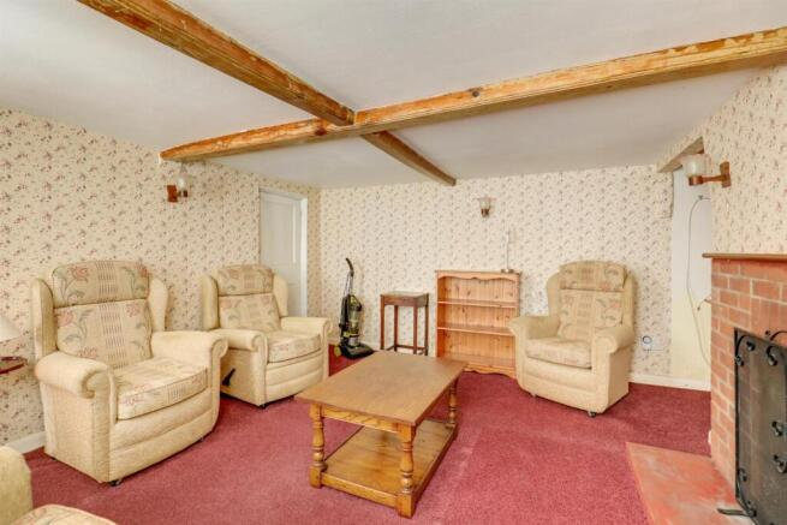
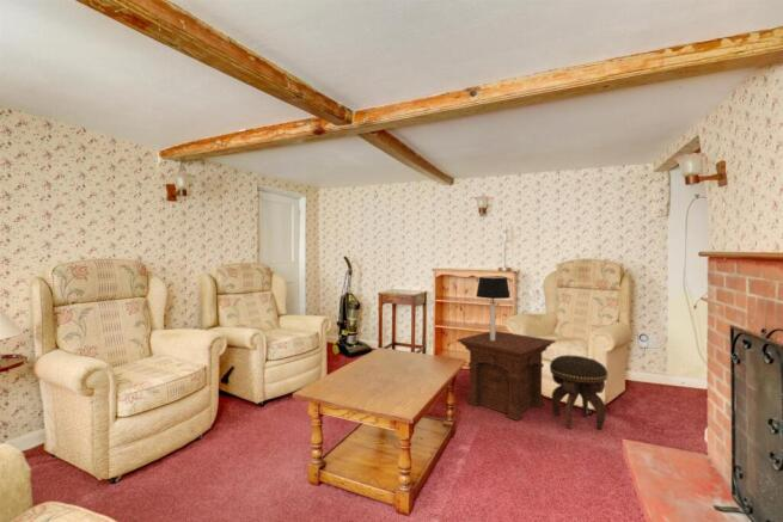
+ footstool [549,354,608,431]
+ table lamp [475,276,512,340]
+ side table [455,330,557,422]
